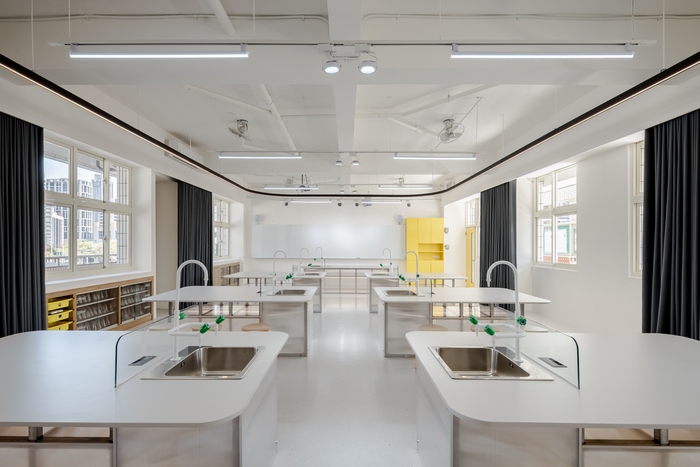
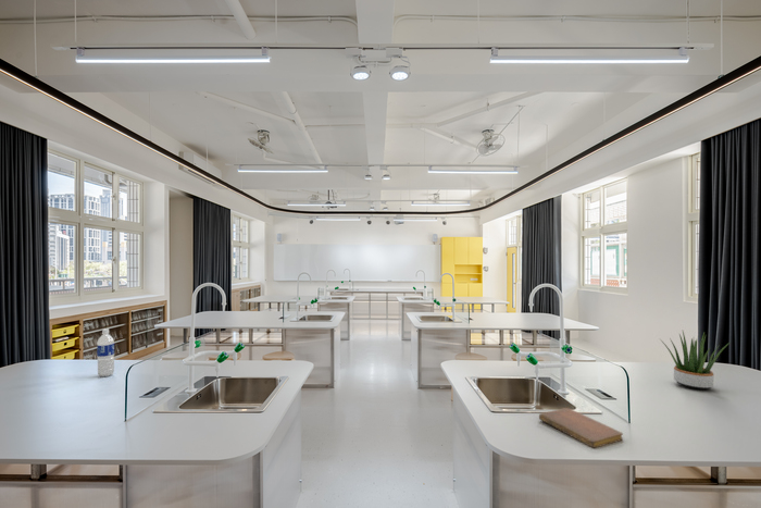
+ water bottle [96,327,115,377]
+ potted plant [660,331,731,391]
+ notebook [538,407,624,449]
